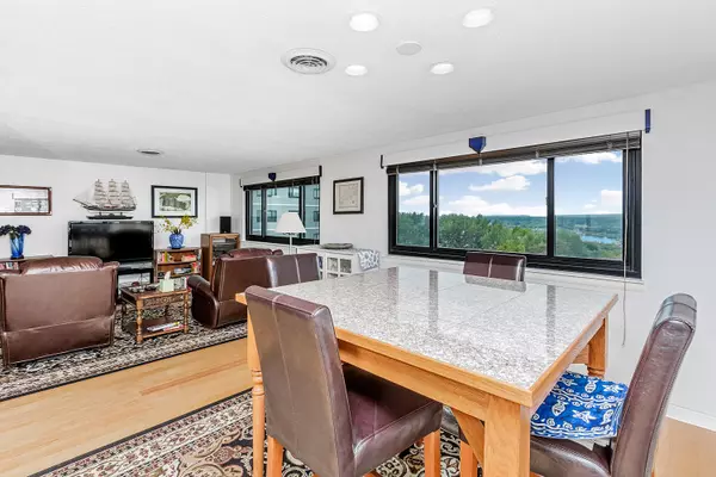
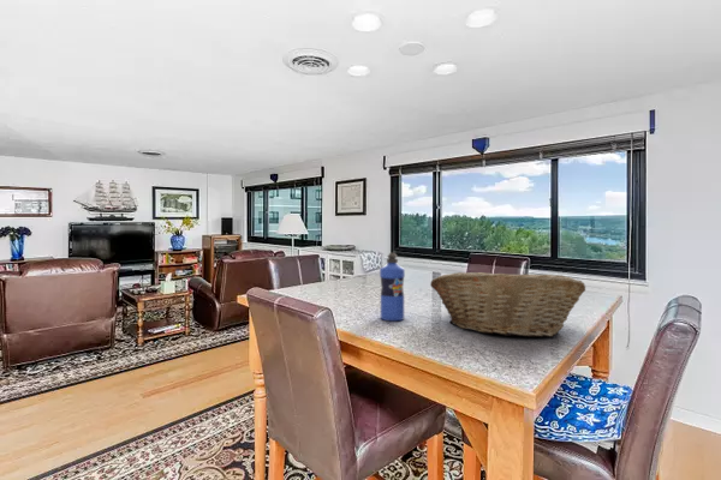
+ fruit basket [429,271,586,338]
+ water bottle [379,252,406,322]
